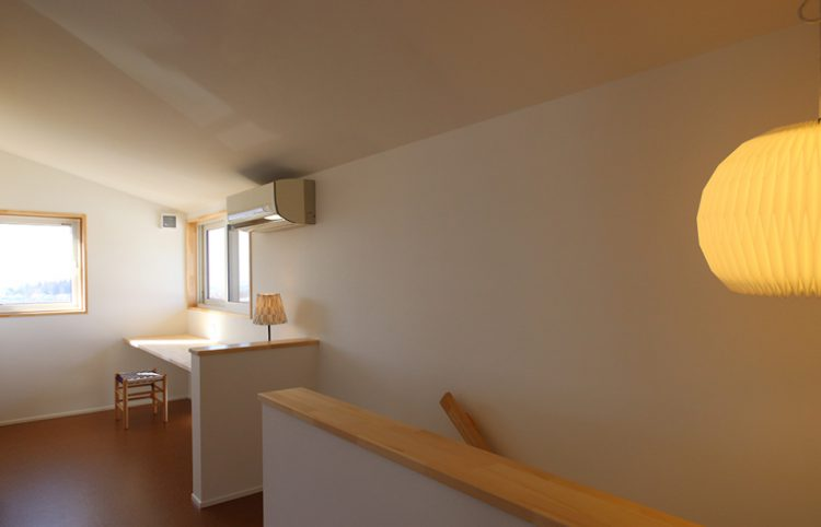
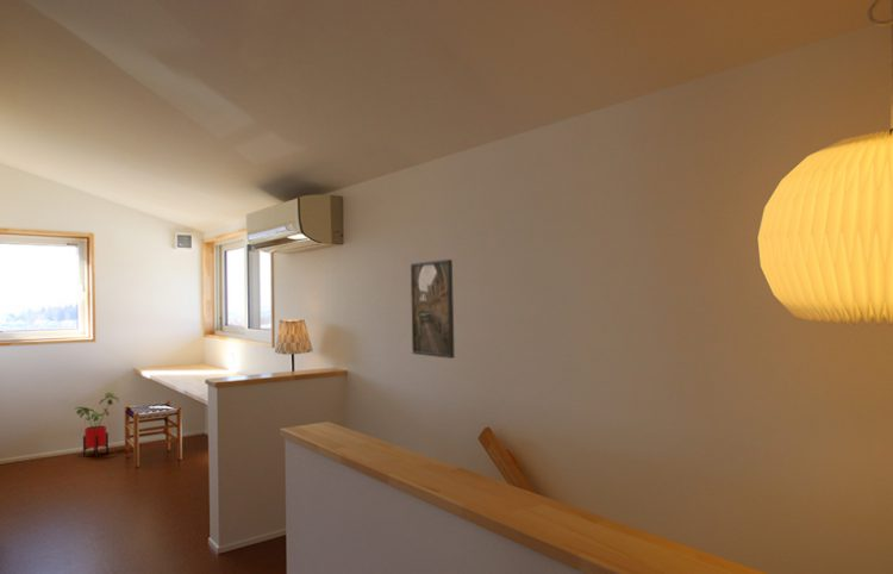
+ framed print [410,258,456,360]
+ house plant [74,391,120,458]
